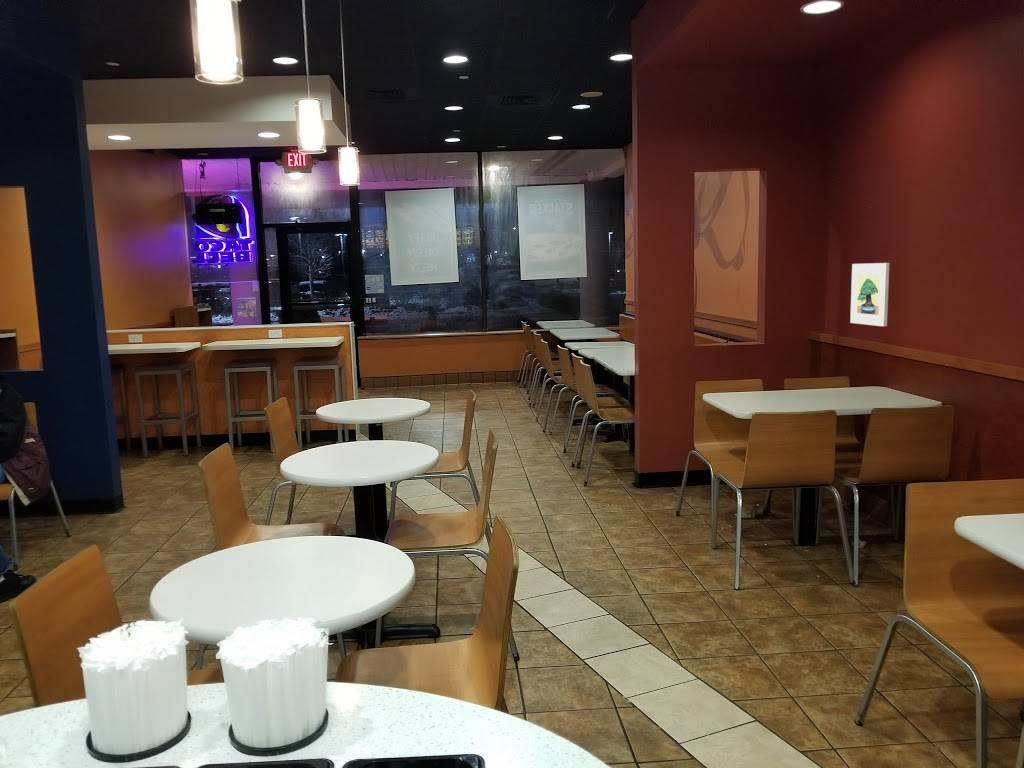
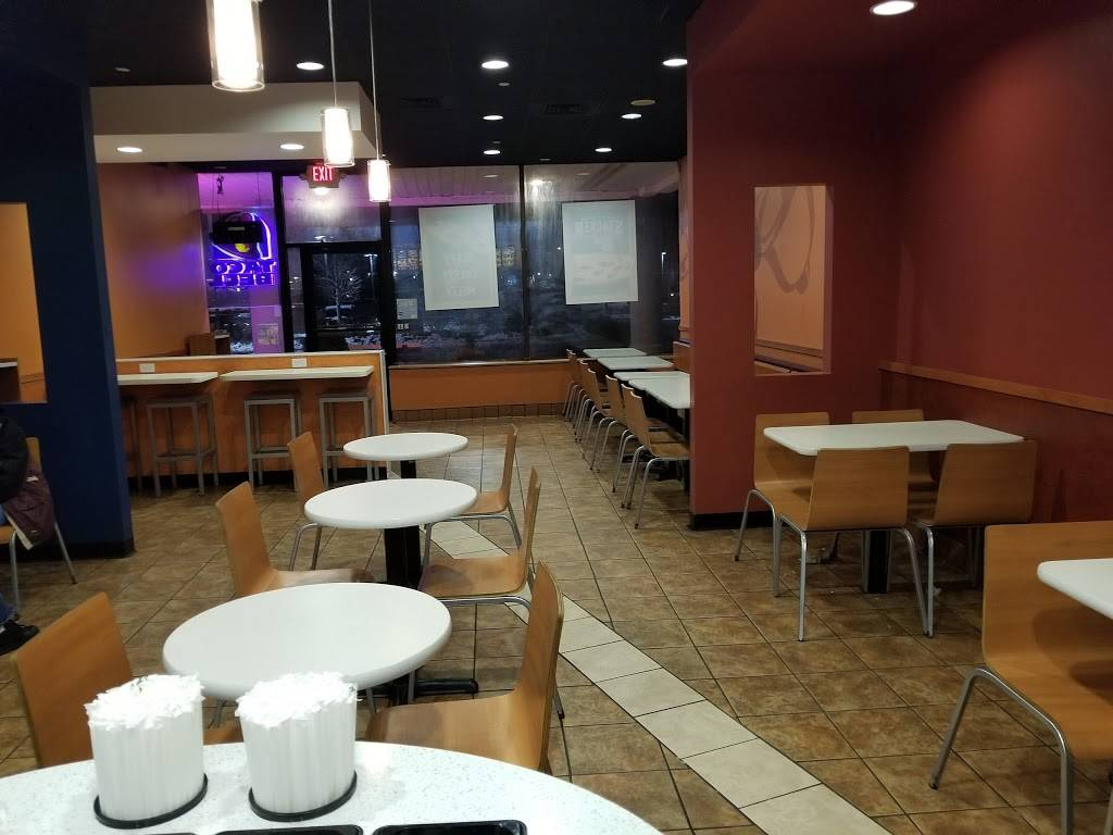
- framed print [849,262,891,327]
